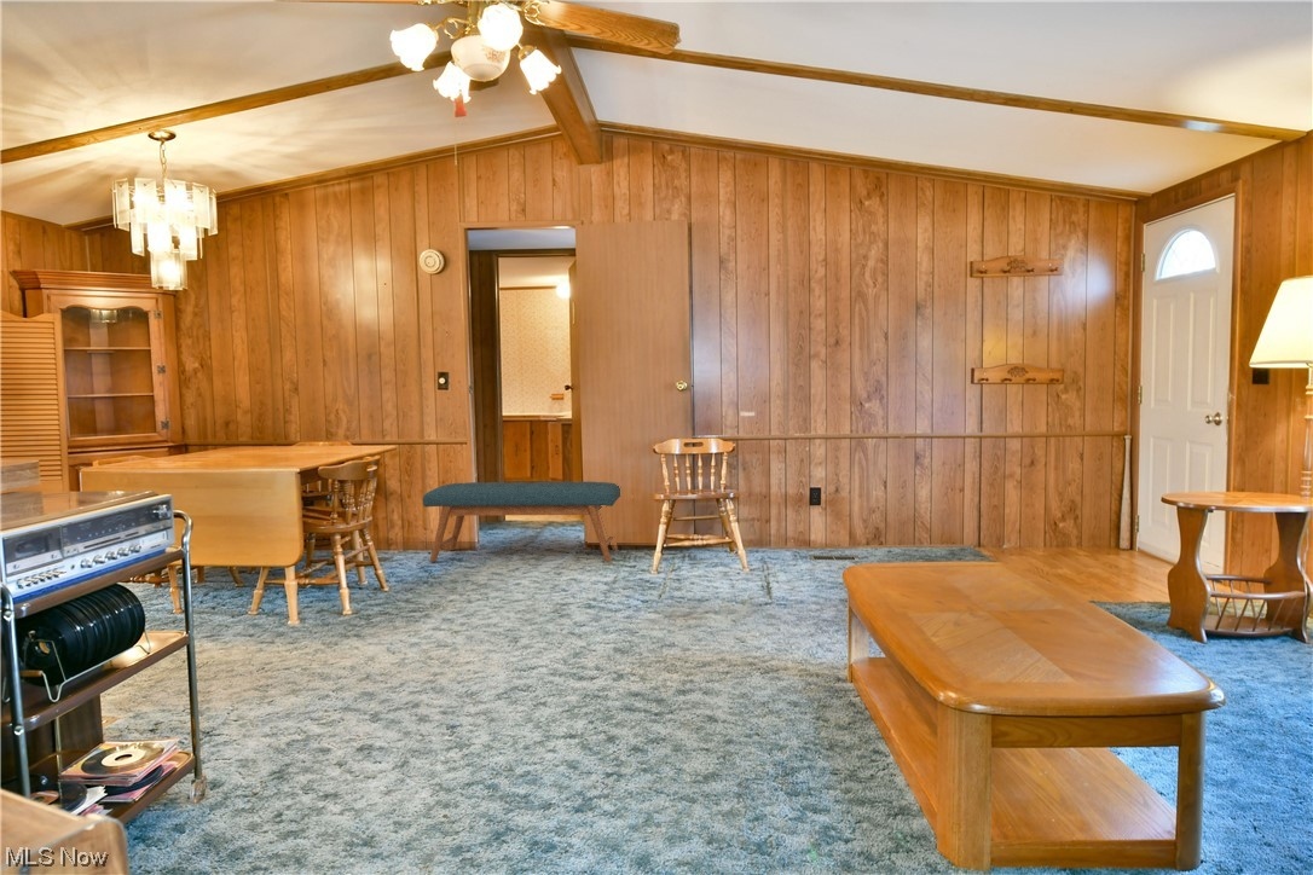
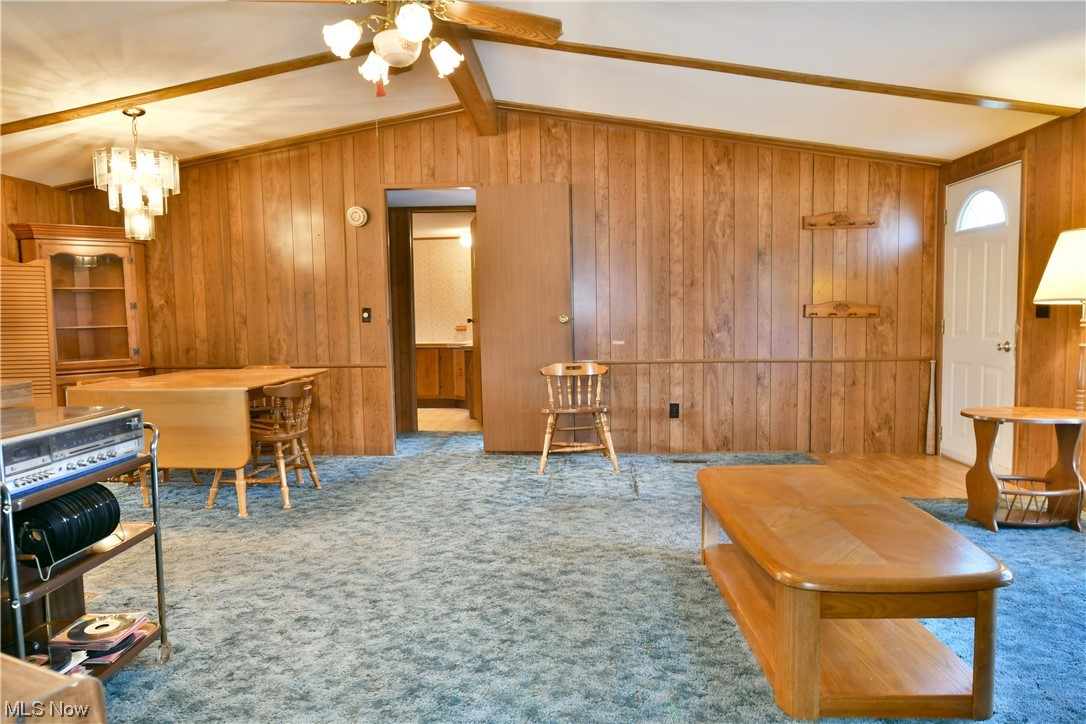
- bench [422,481,621,563]
